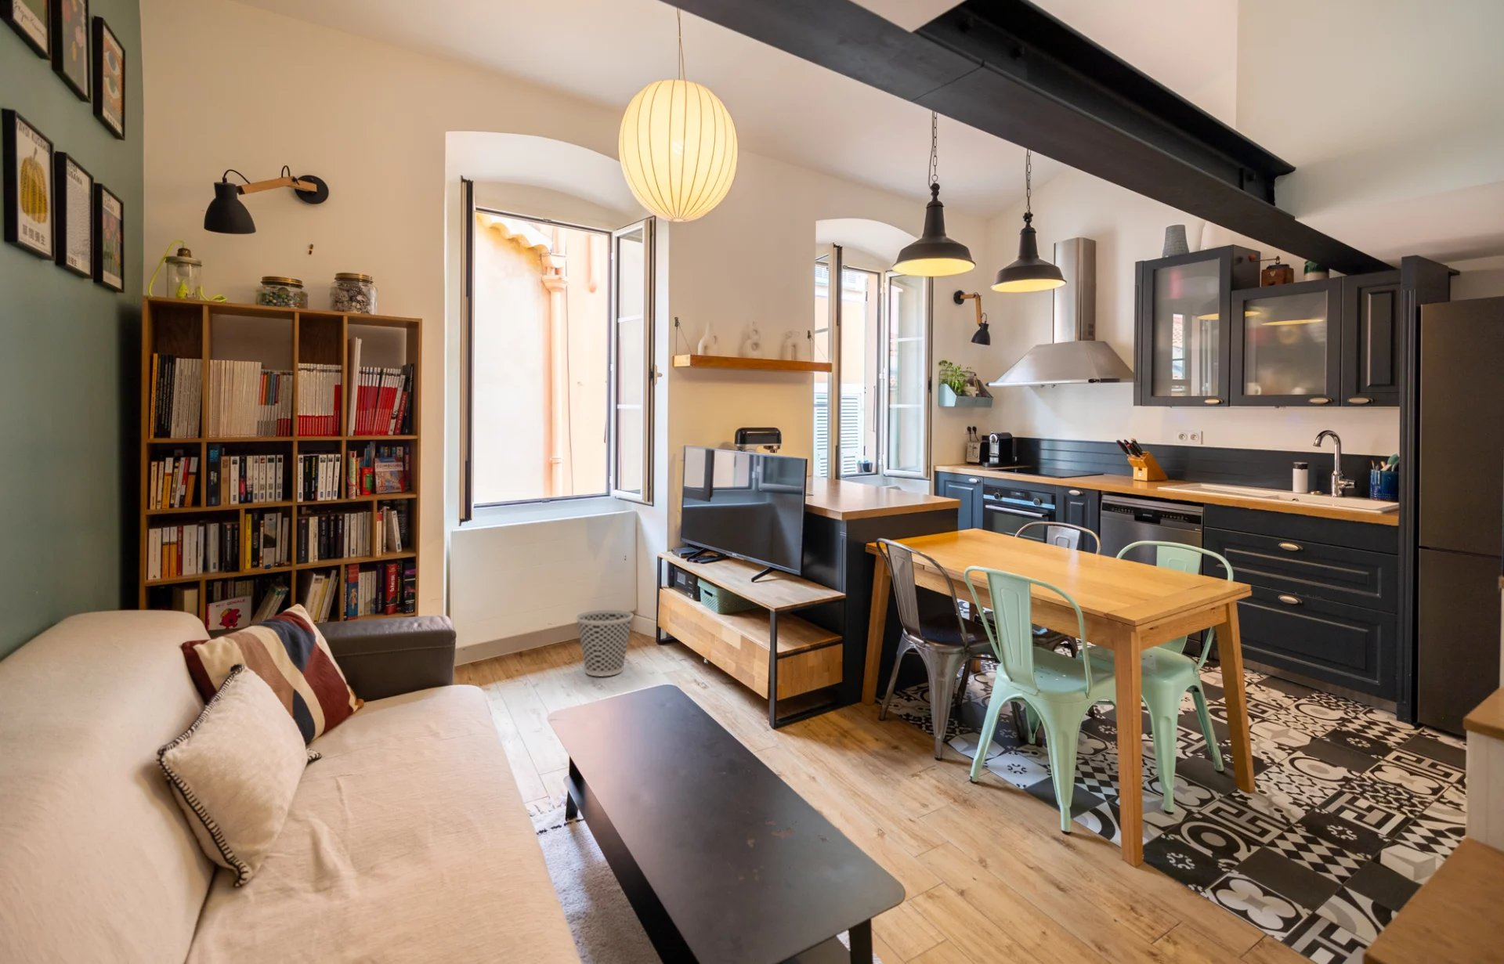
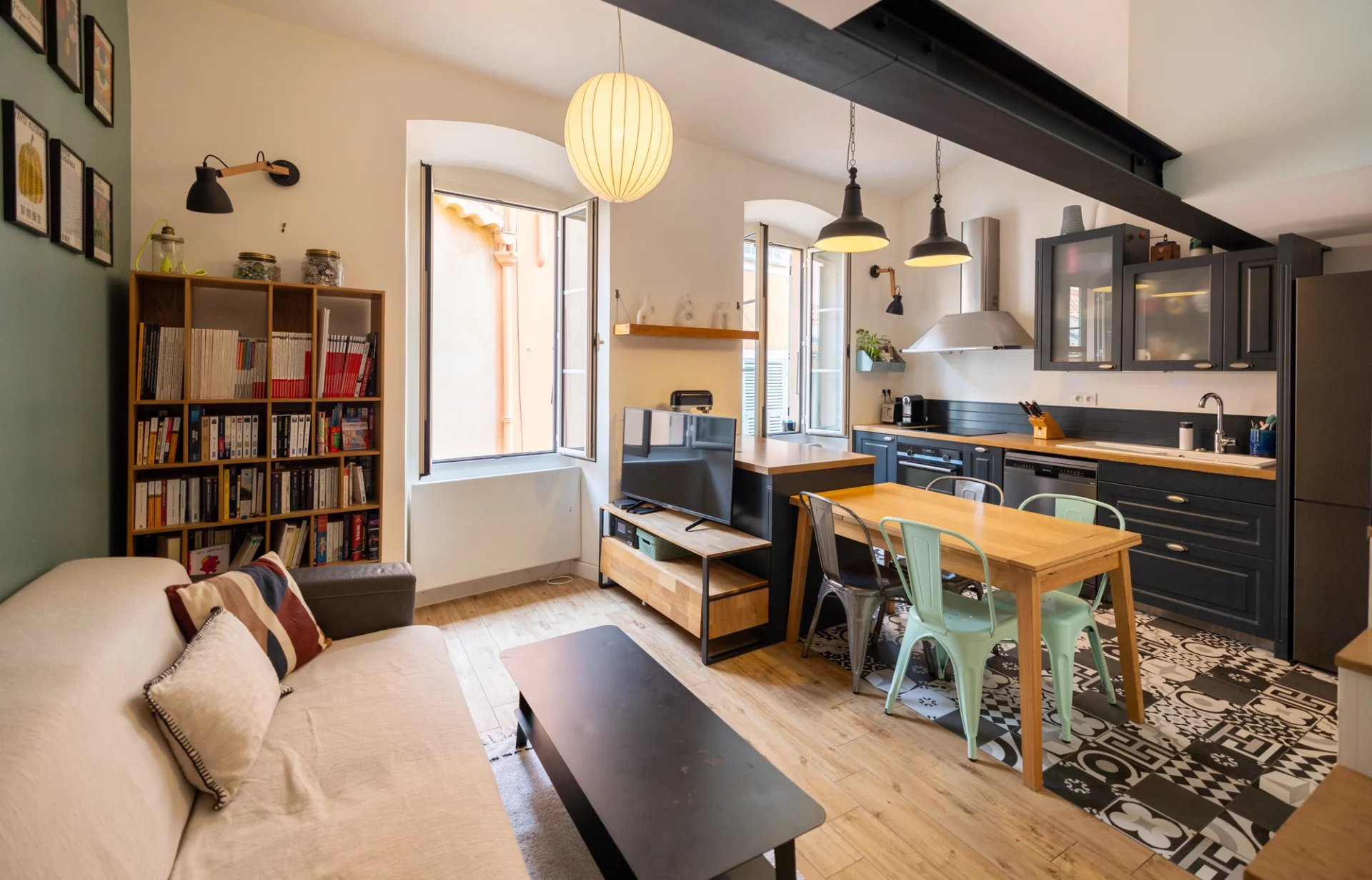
- wastebasket [576,608,634,677]
